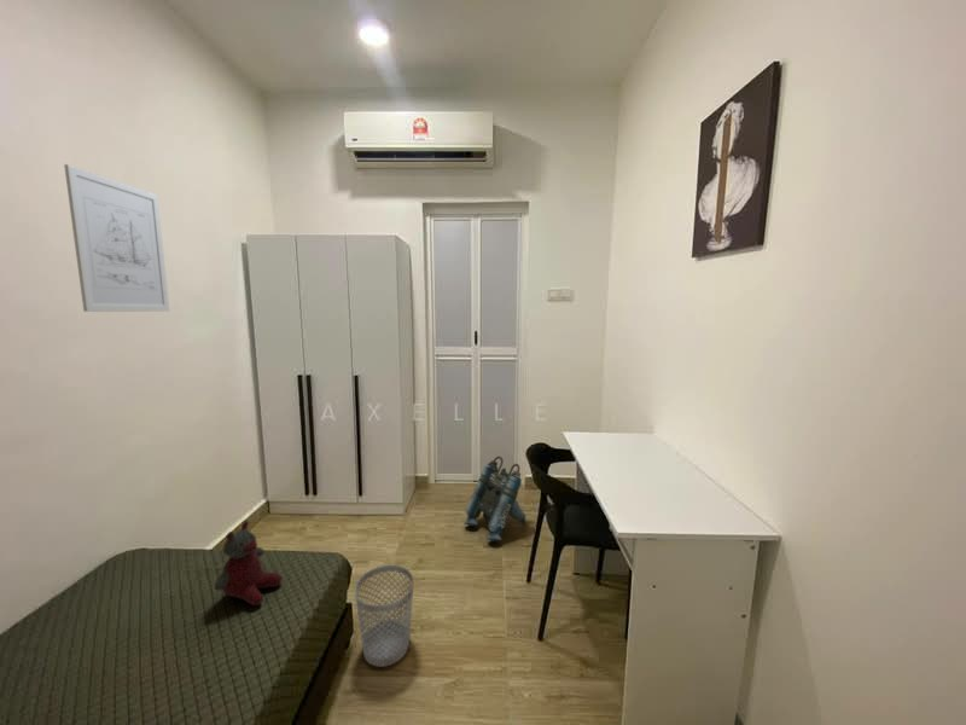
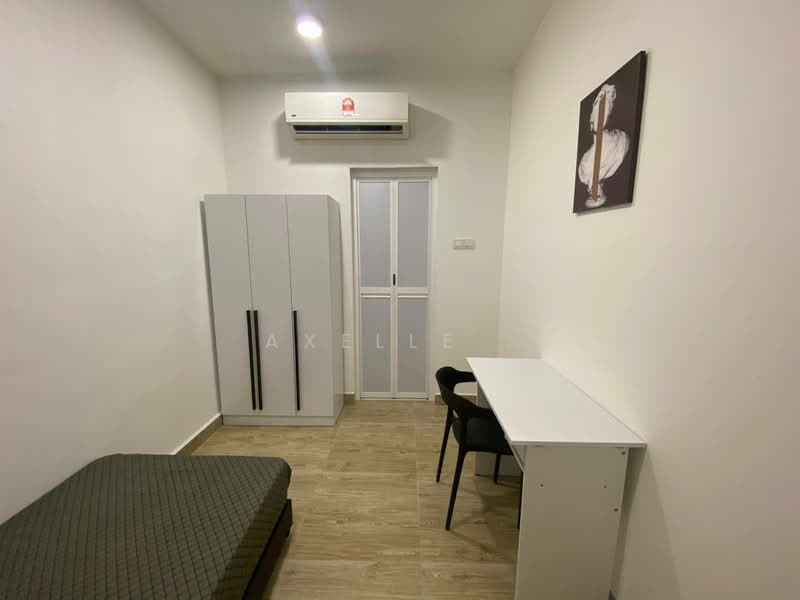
- backpack [464,456,526,541]
- stuffed bear [213,520,284,607]
- wastebasket [354,564,415,668]
- wall art [63,163,170,313]
